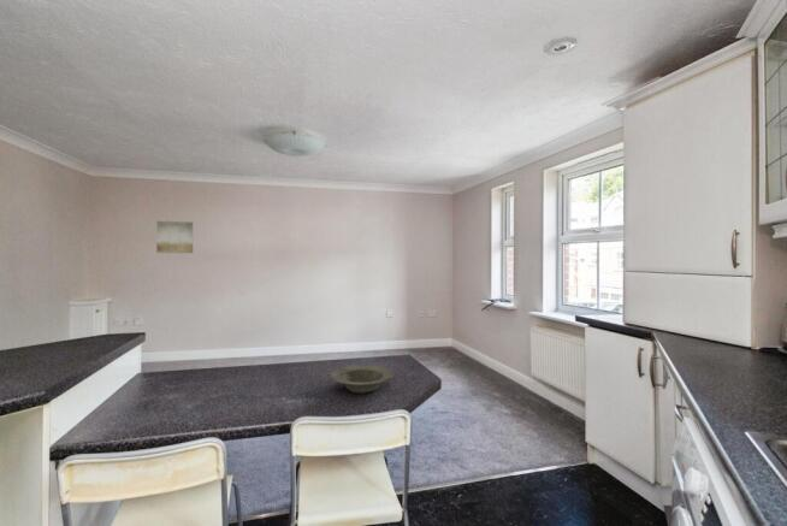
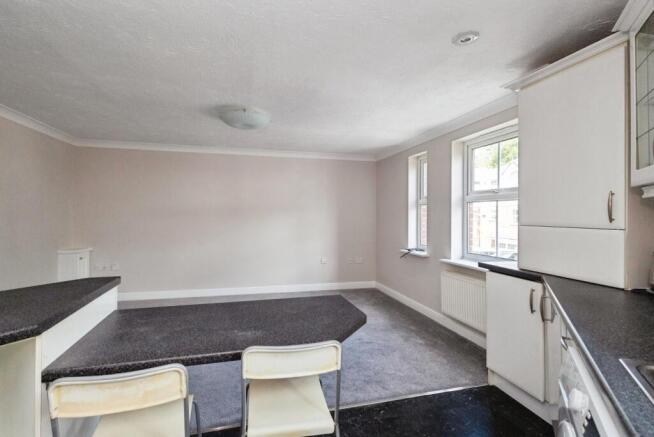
- wall art [155,220,194,254]
- bowl [330,364,395,394]
